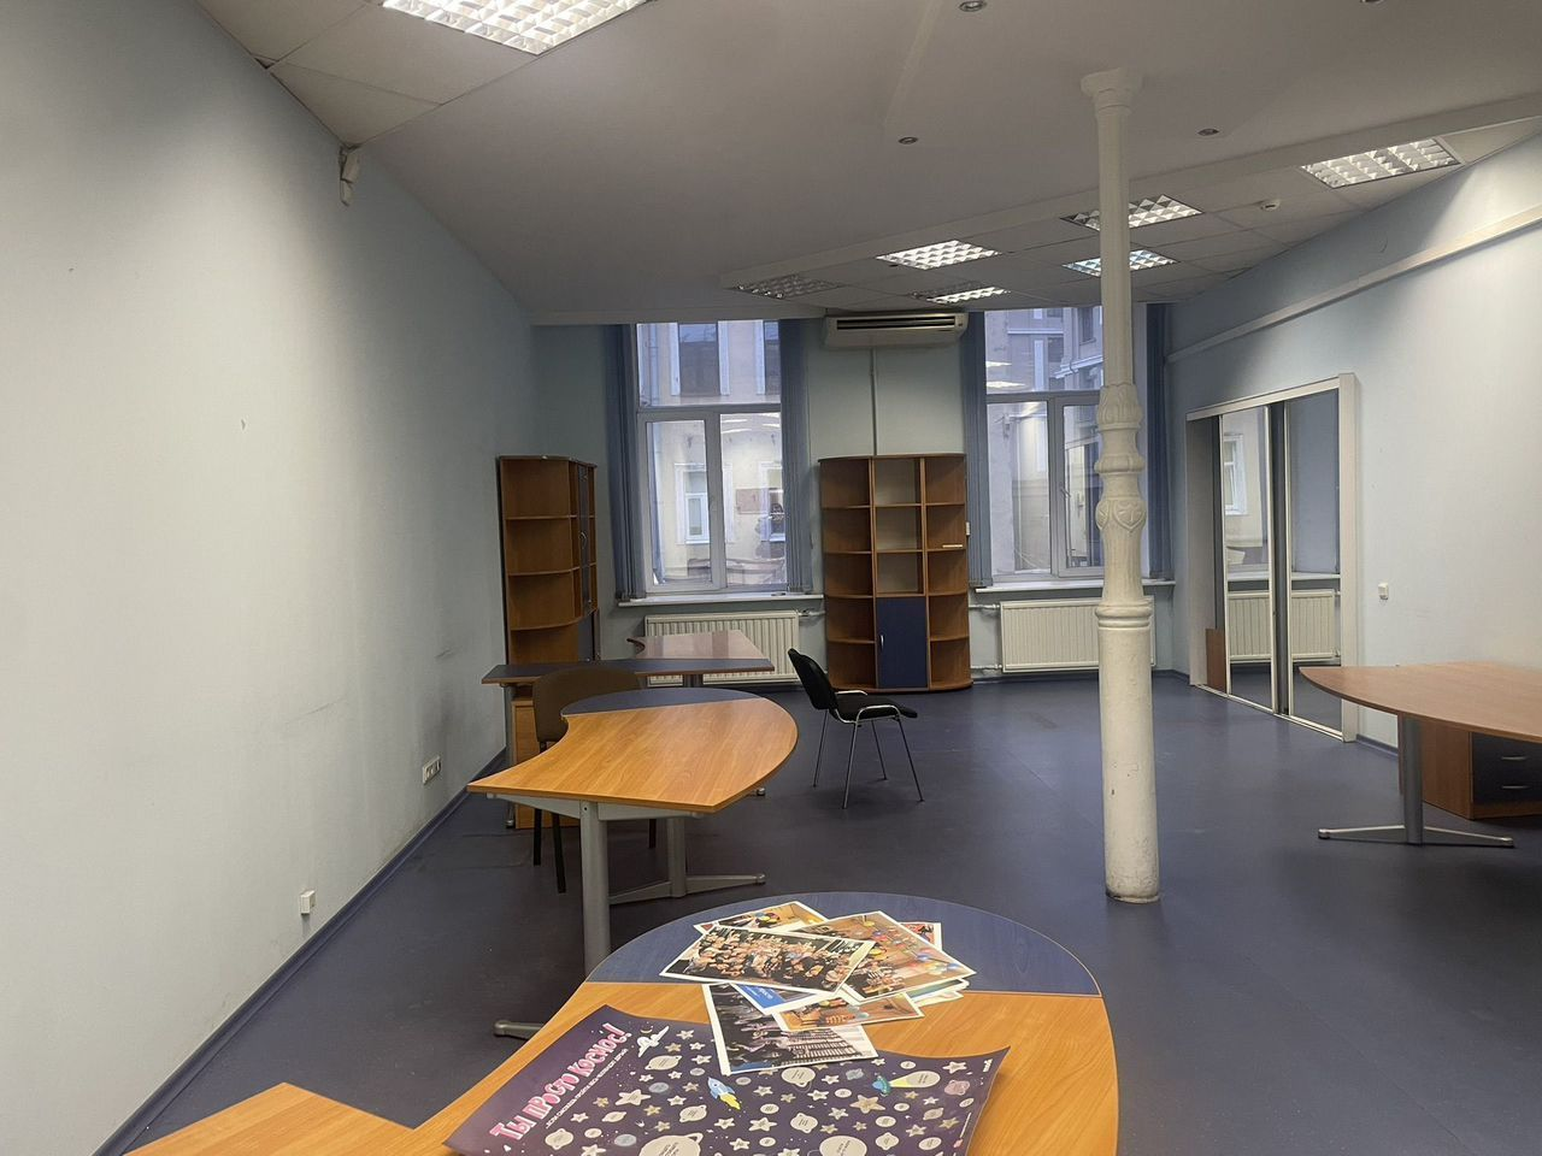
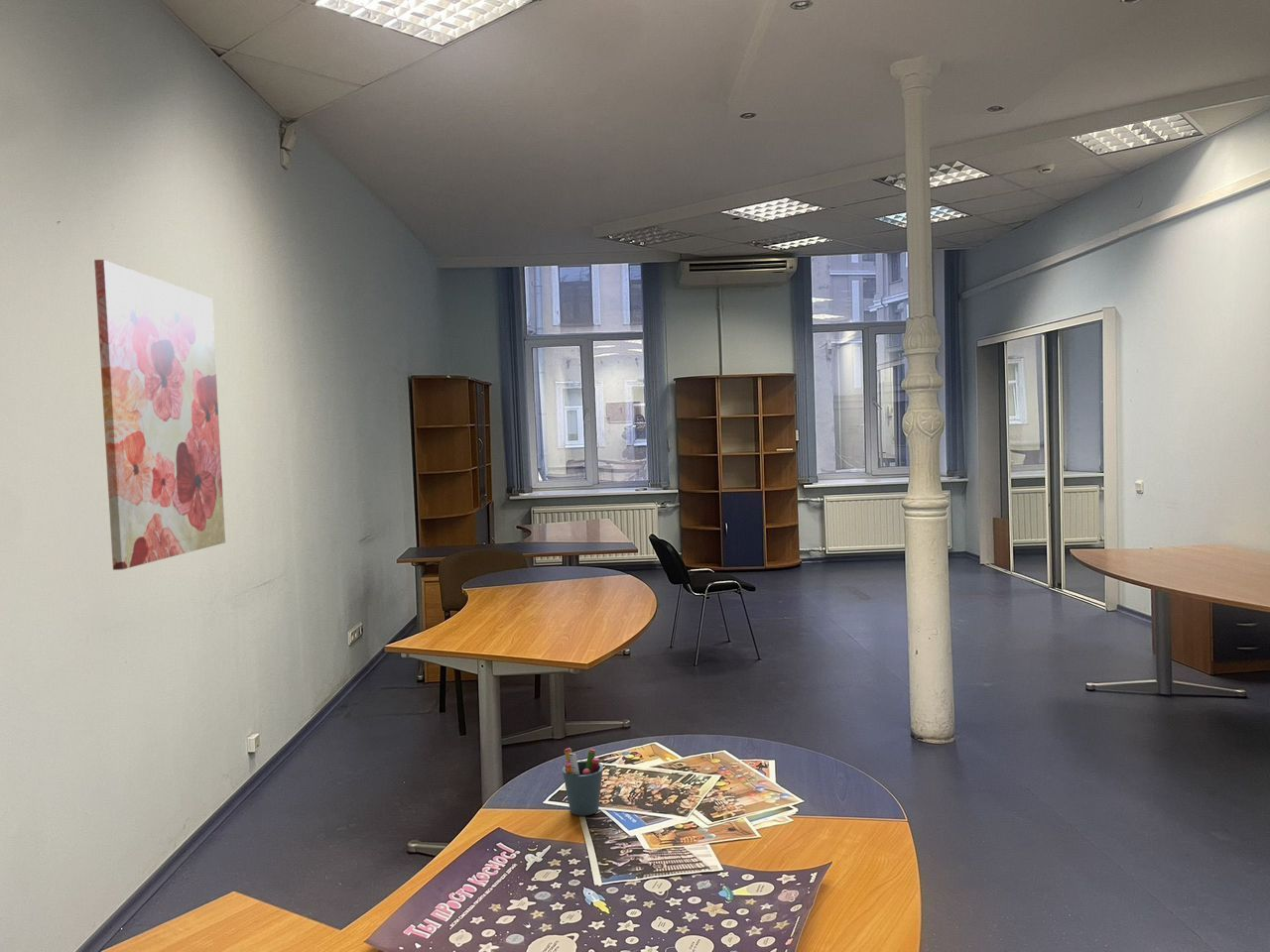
+ wall art [93,259,226,571]
+ pen holder [562,747,604,816]
